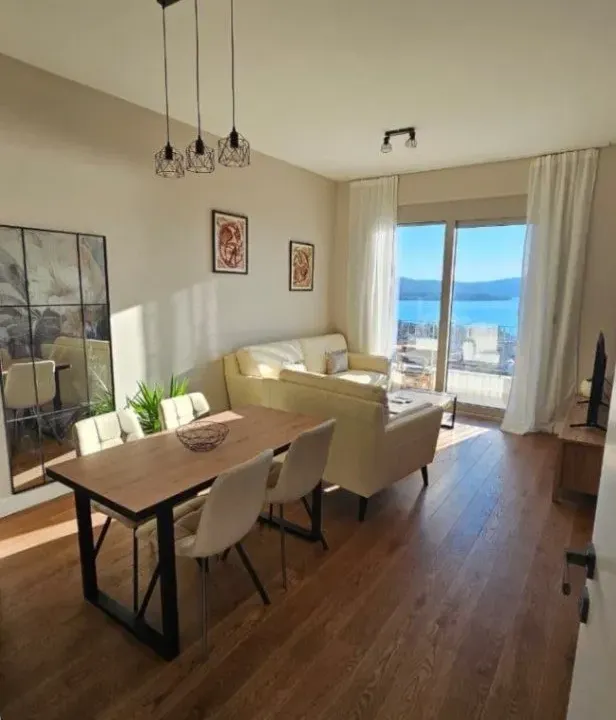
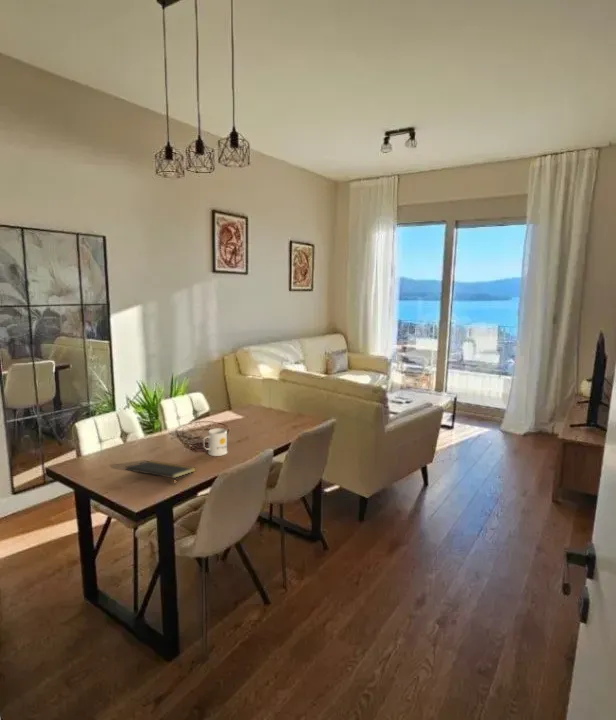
+ mug [202,427,229,457]
+ notepad [124,460,197,487]
